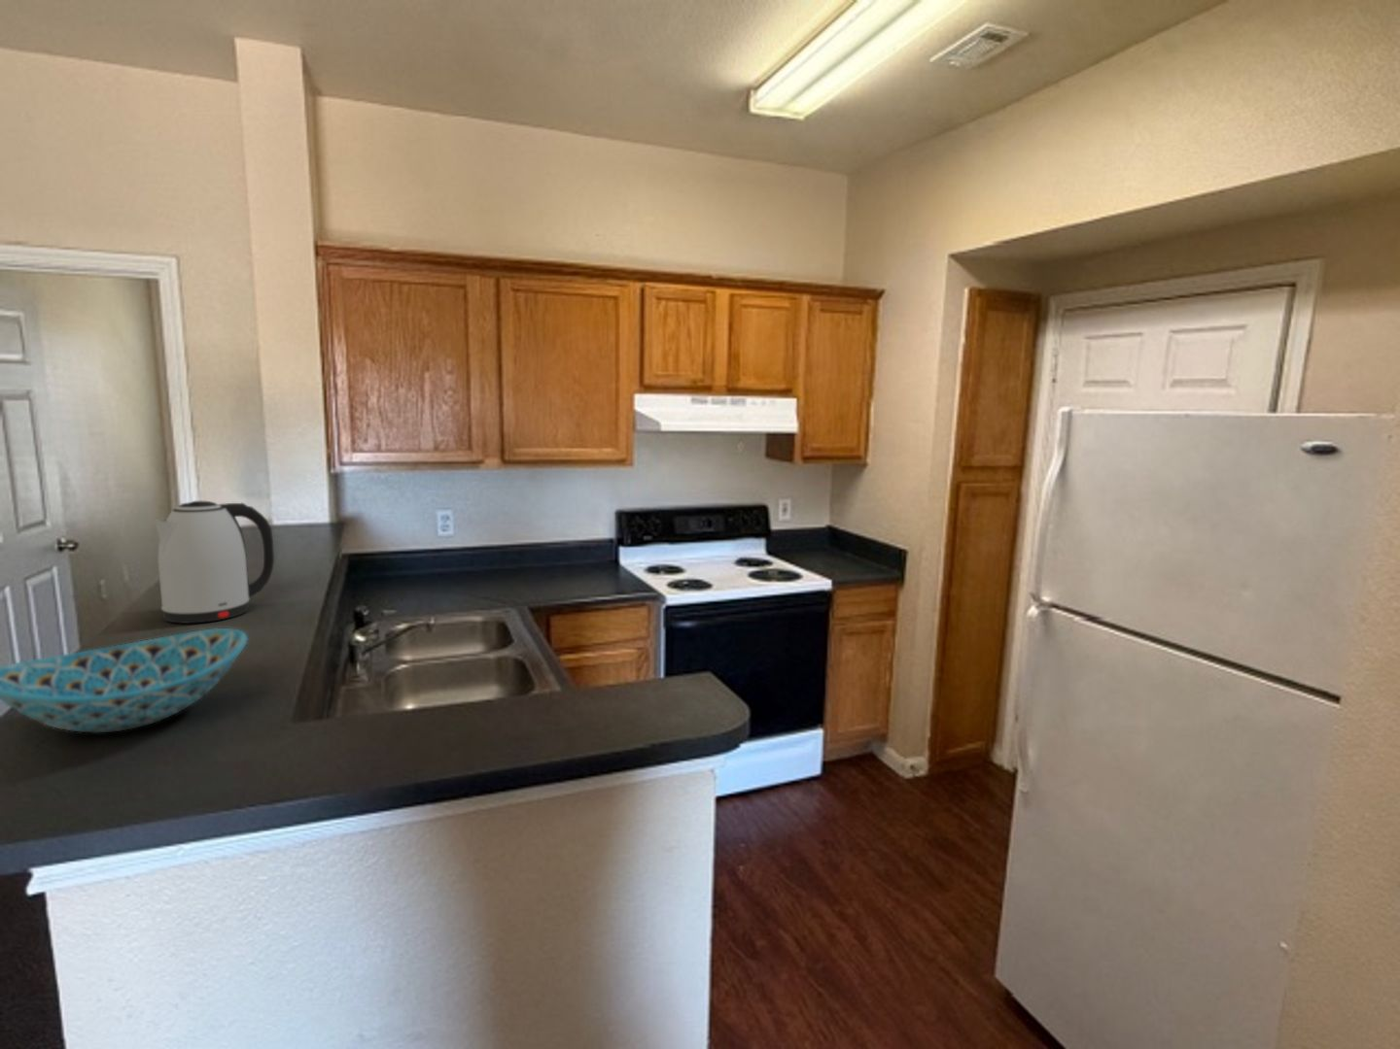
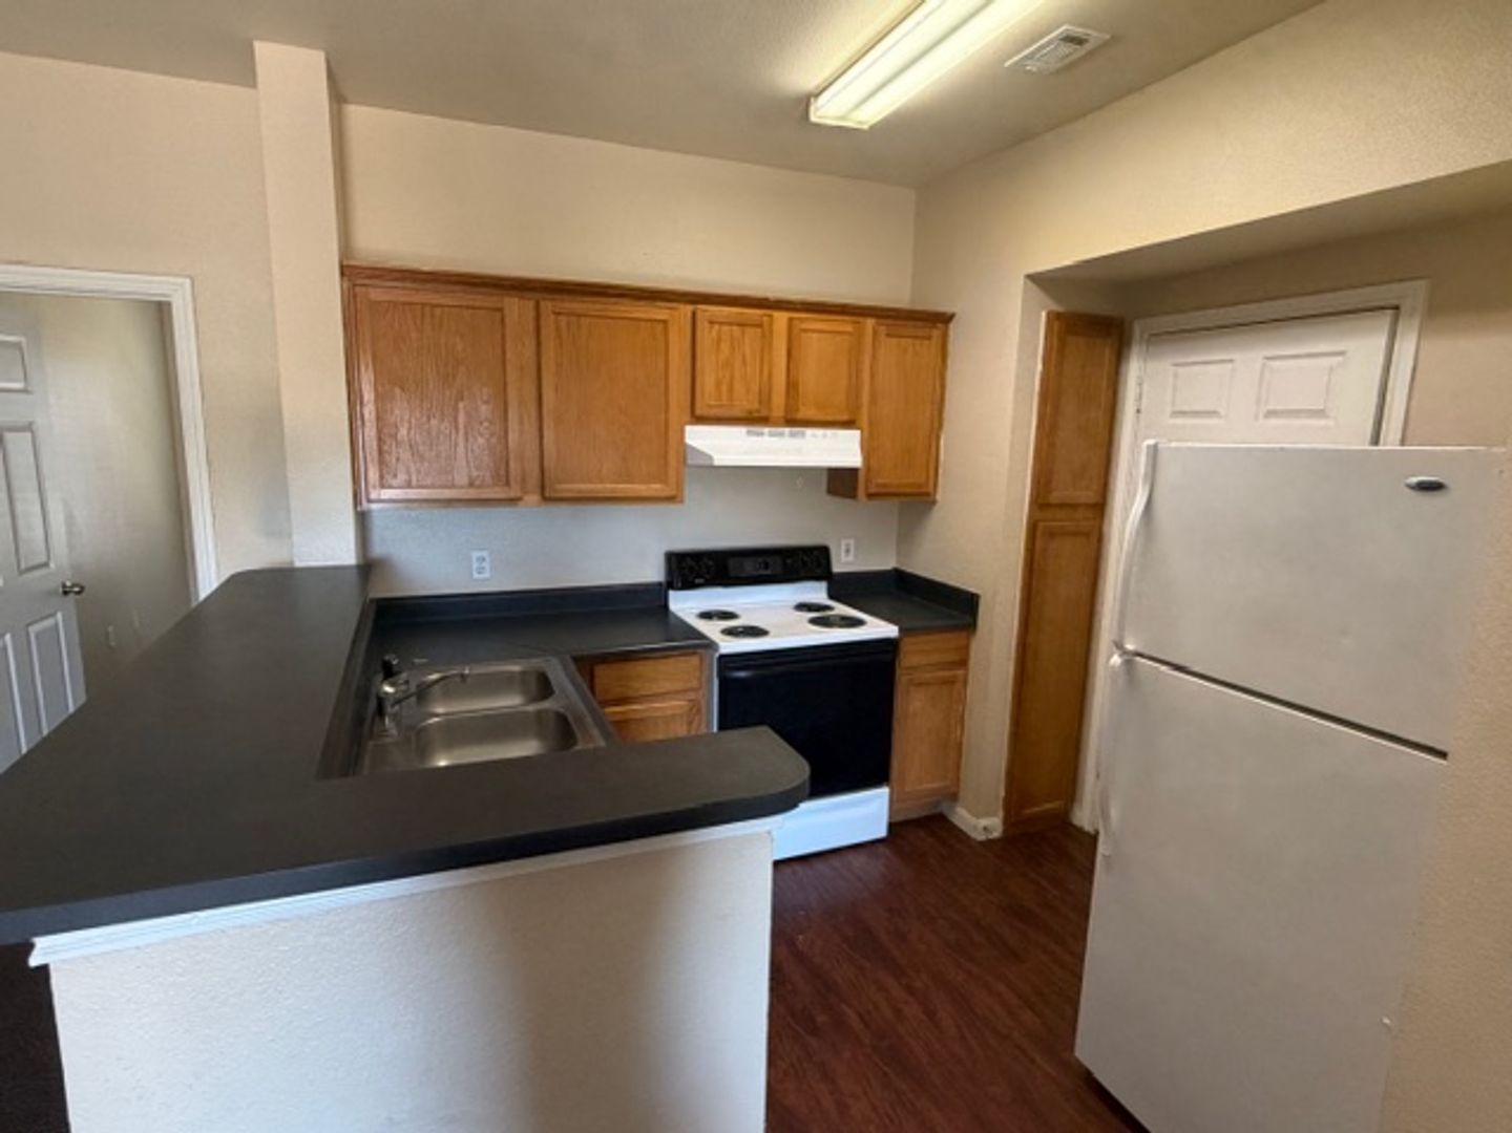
- kettle [153,500,276,625]
- bowl [0,627,249,734]
